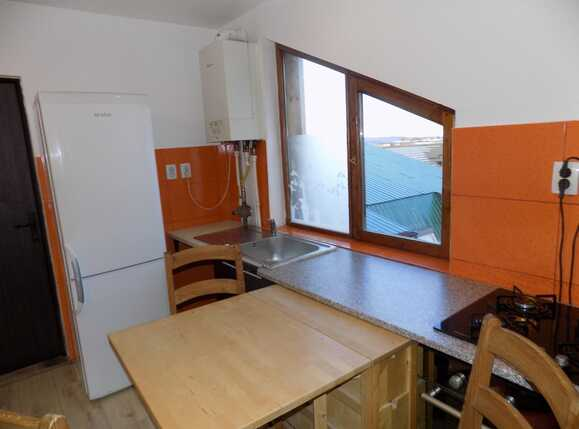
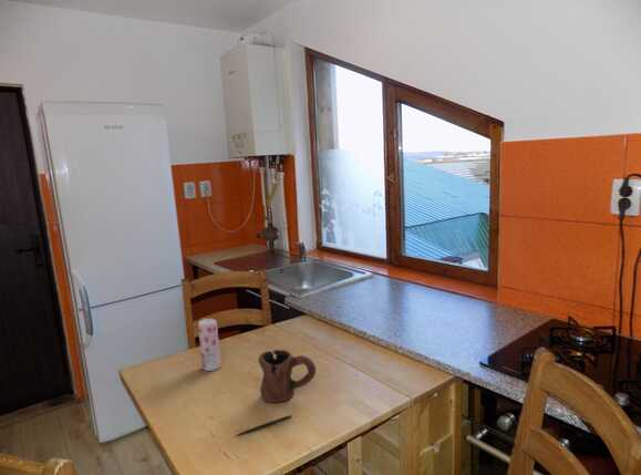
+ pen [234,414,293,437]
+ mug [258,349,317,403]
+ beverage can [197,318,223,372]
